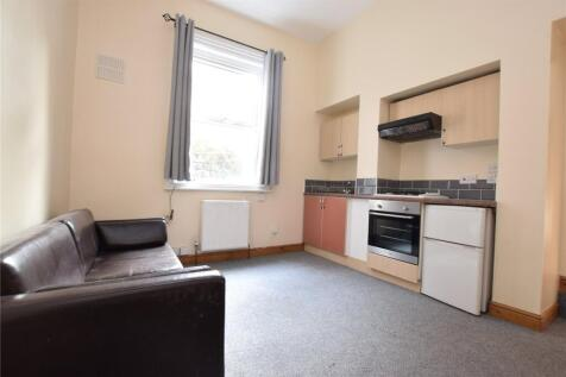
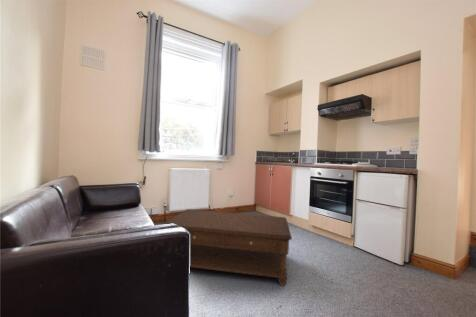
+ coffee table [161,208,293,287]
